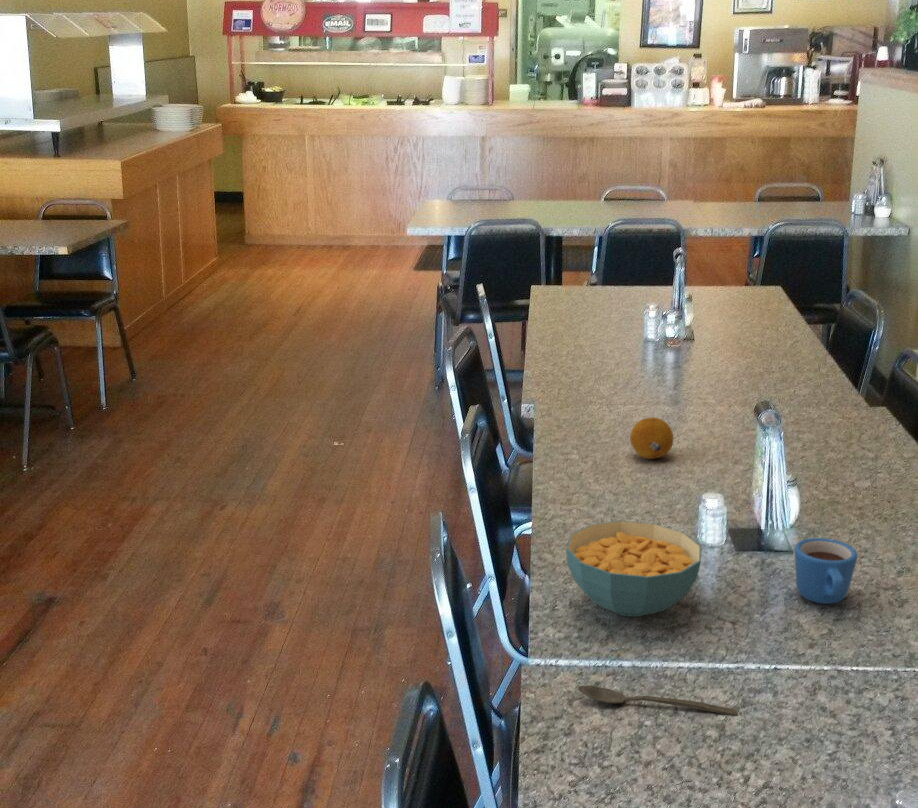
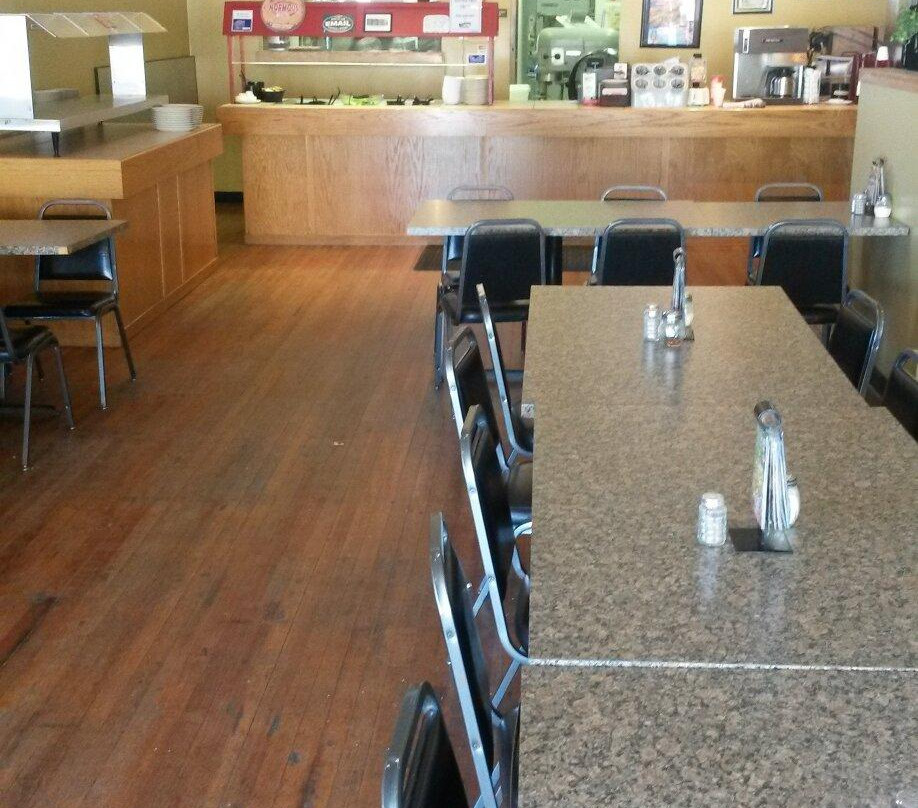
- mug [793,537,858,605]
- spoon [577,685,739,717]
- cereal bowl [565,520,702,618]
- fruit [629,416,674,460]
